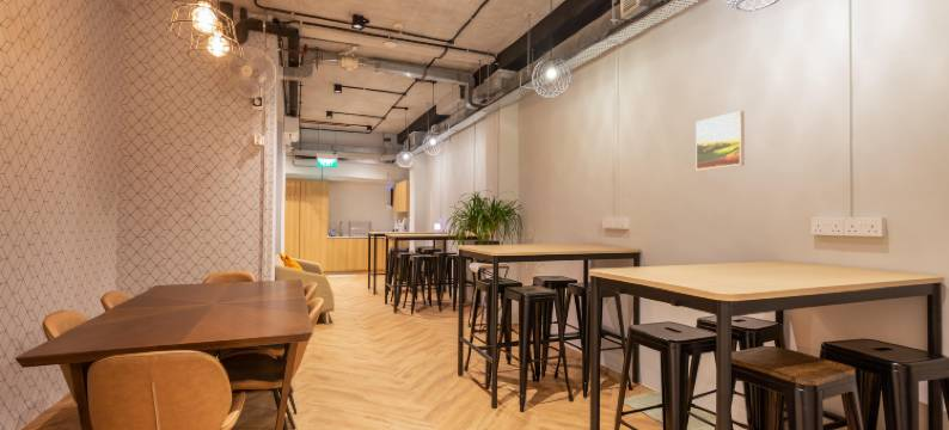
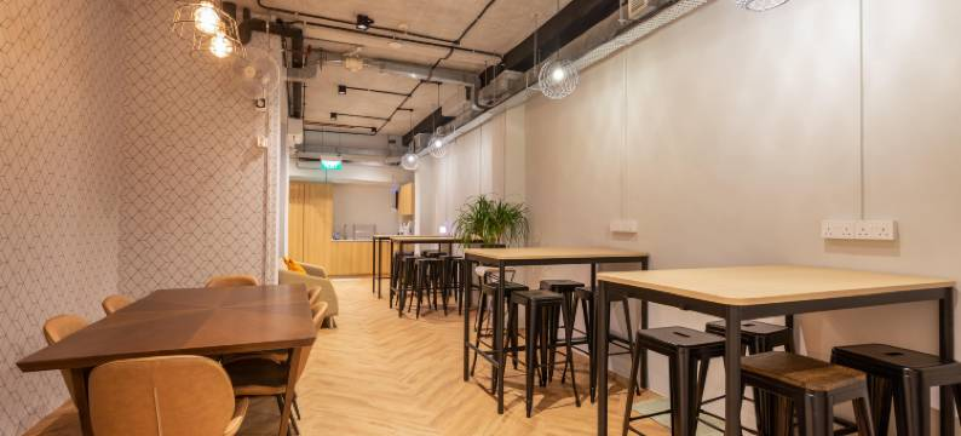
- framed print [694,110,746,172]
